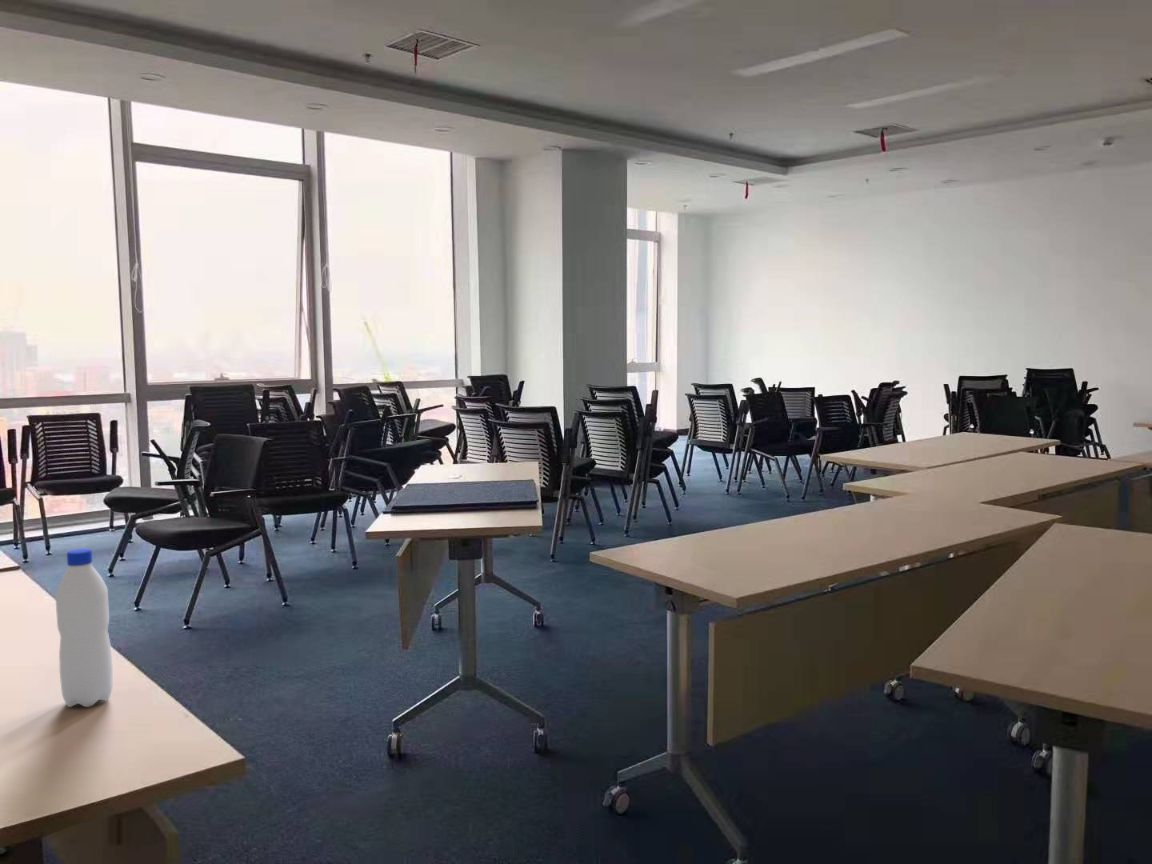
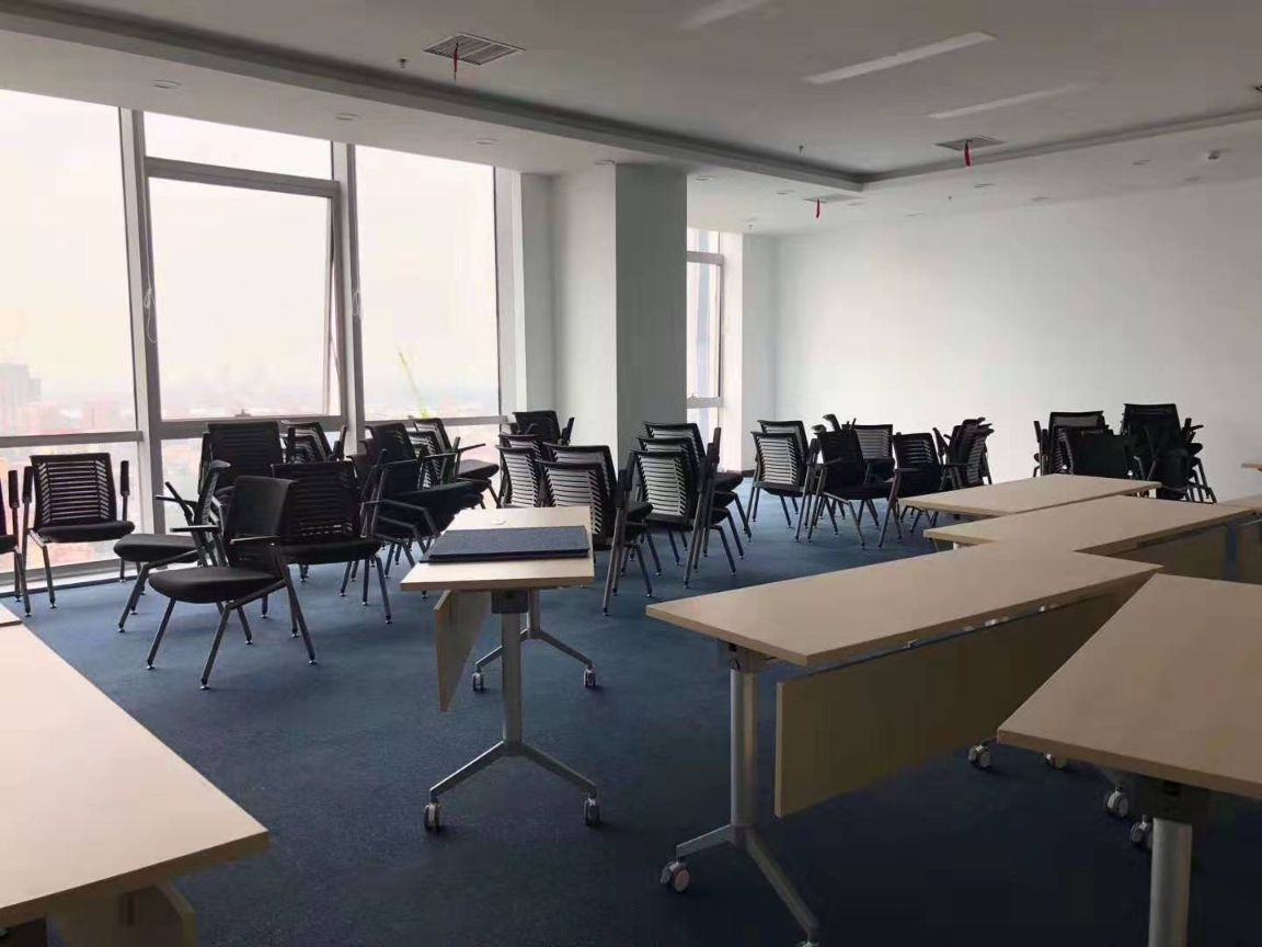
- water bottle [55,548,114,708]
